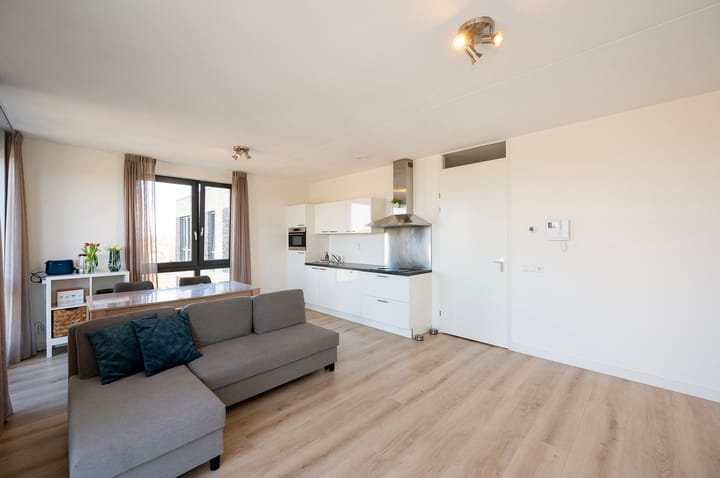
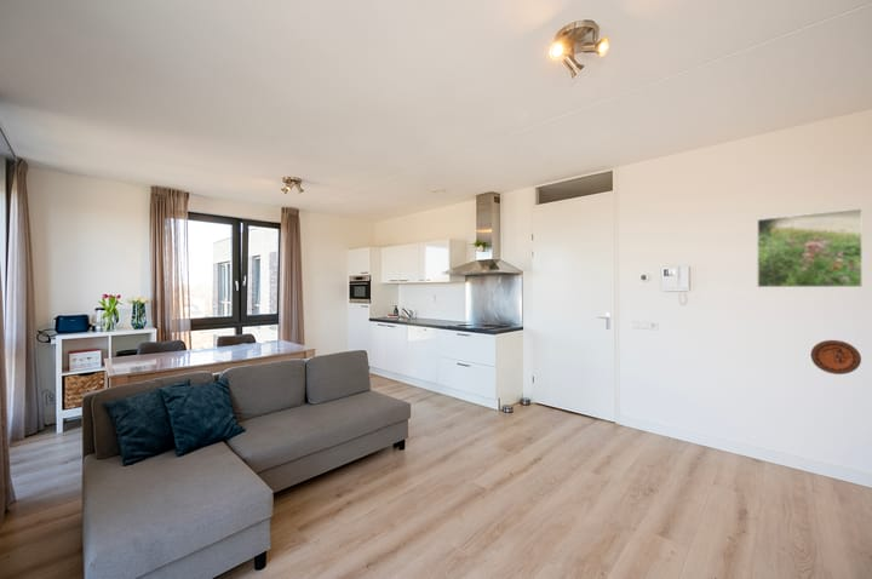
+ decorative plate [809,339,862,376]
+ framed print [756,207,864,288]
